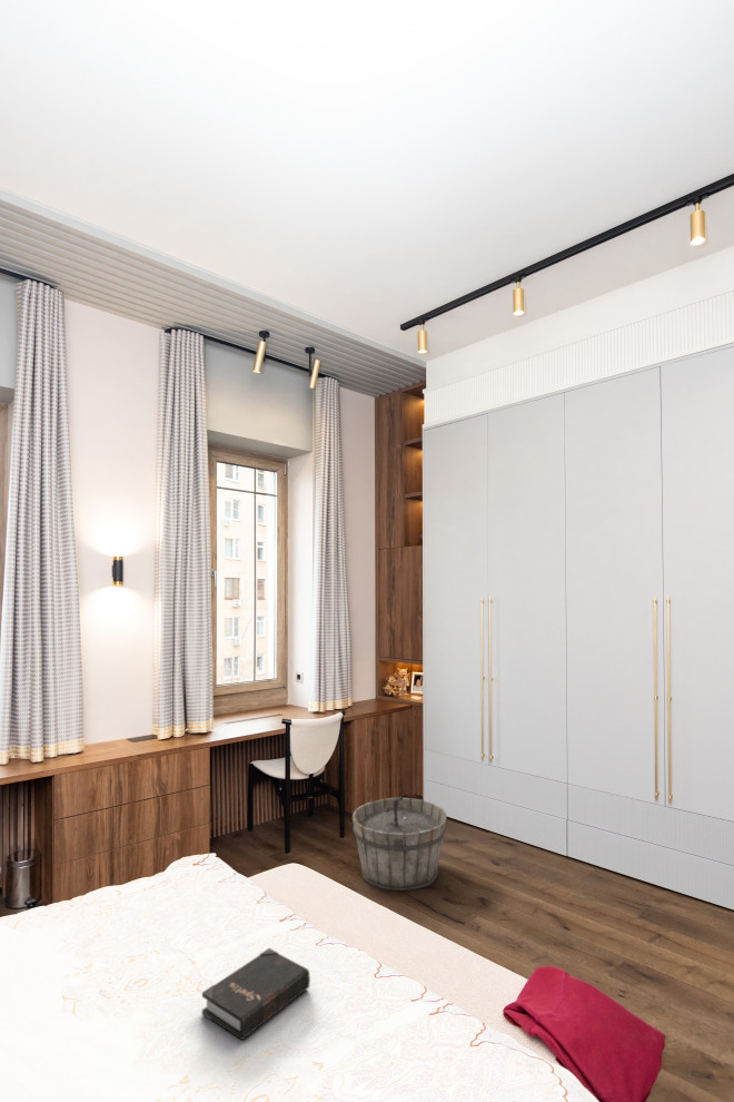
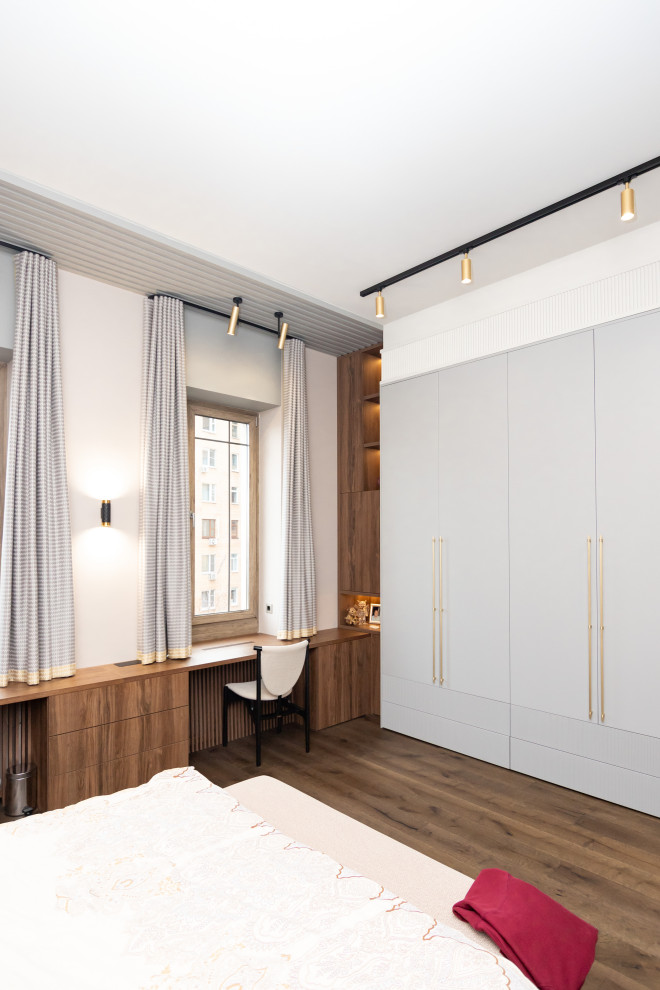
- hardback book [201,947,311,1041]
- wooden bucket [351,796,448,892]
